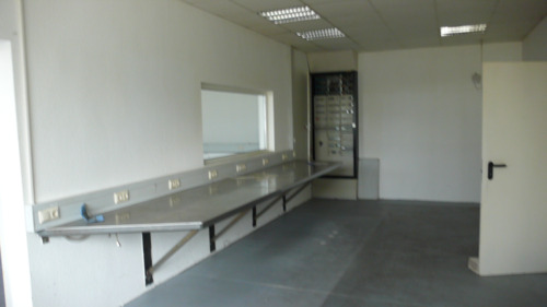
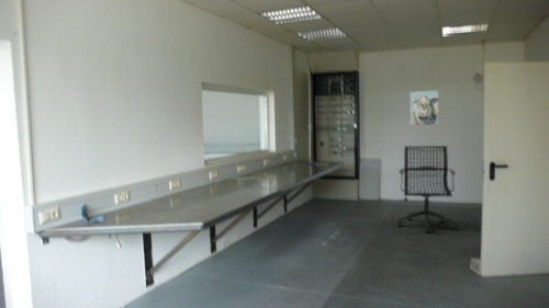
+ office chair [396,145,459,233]
+ wall art [408,89,439,126]
